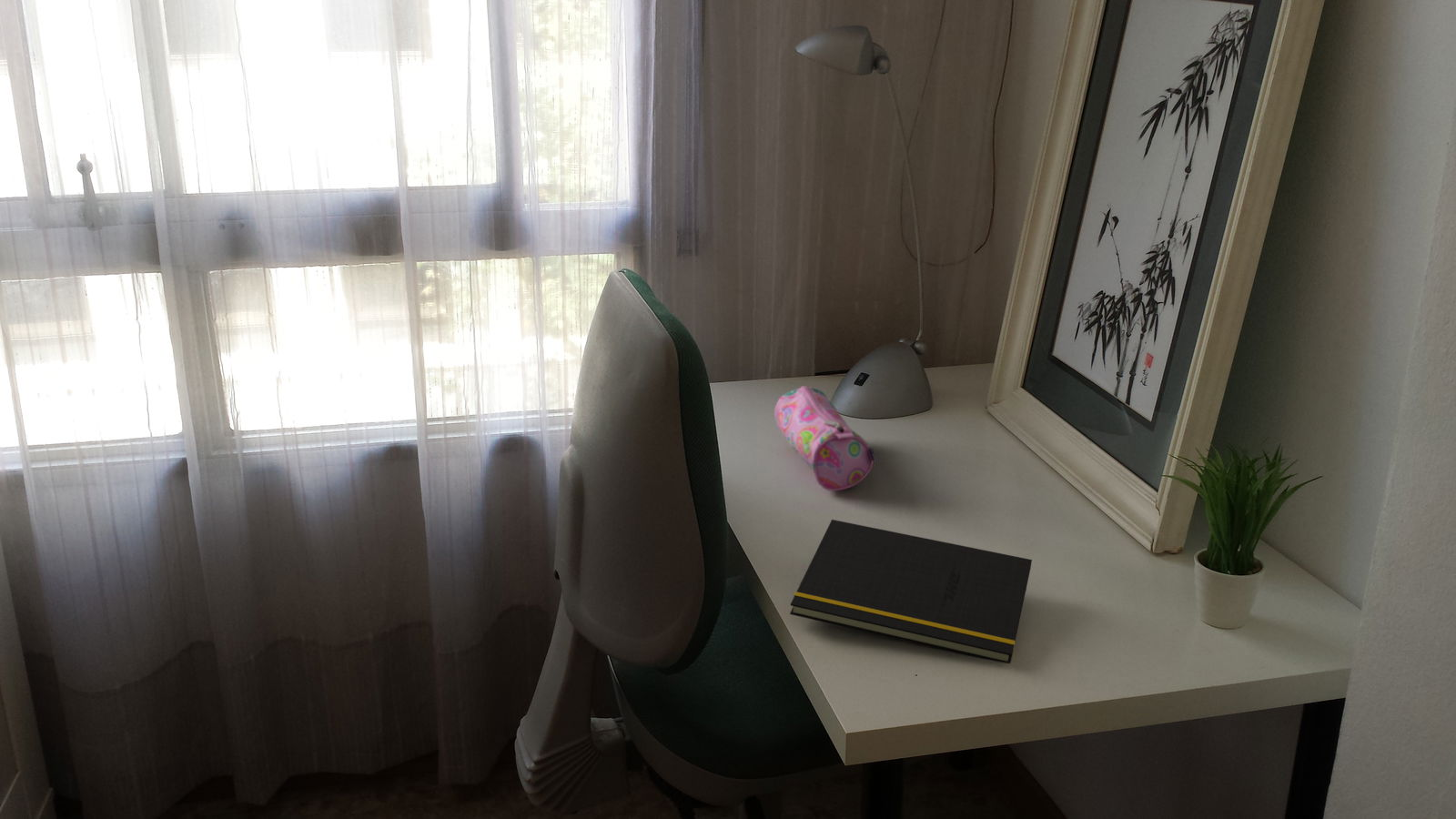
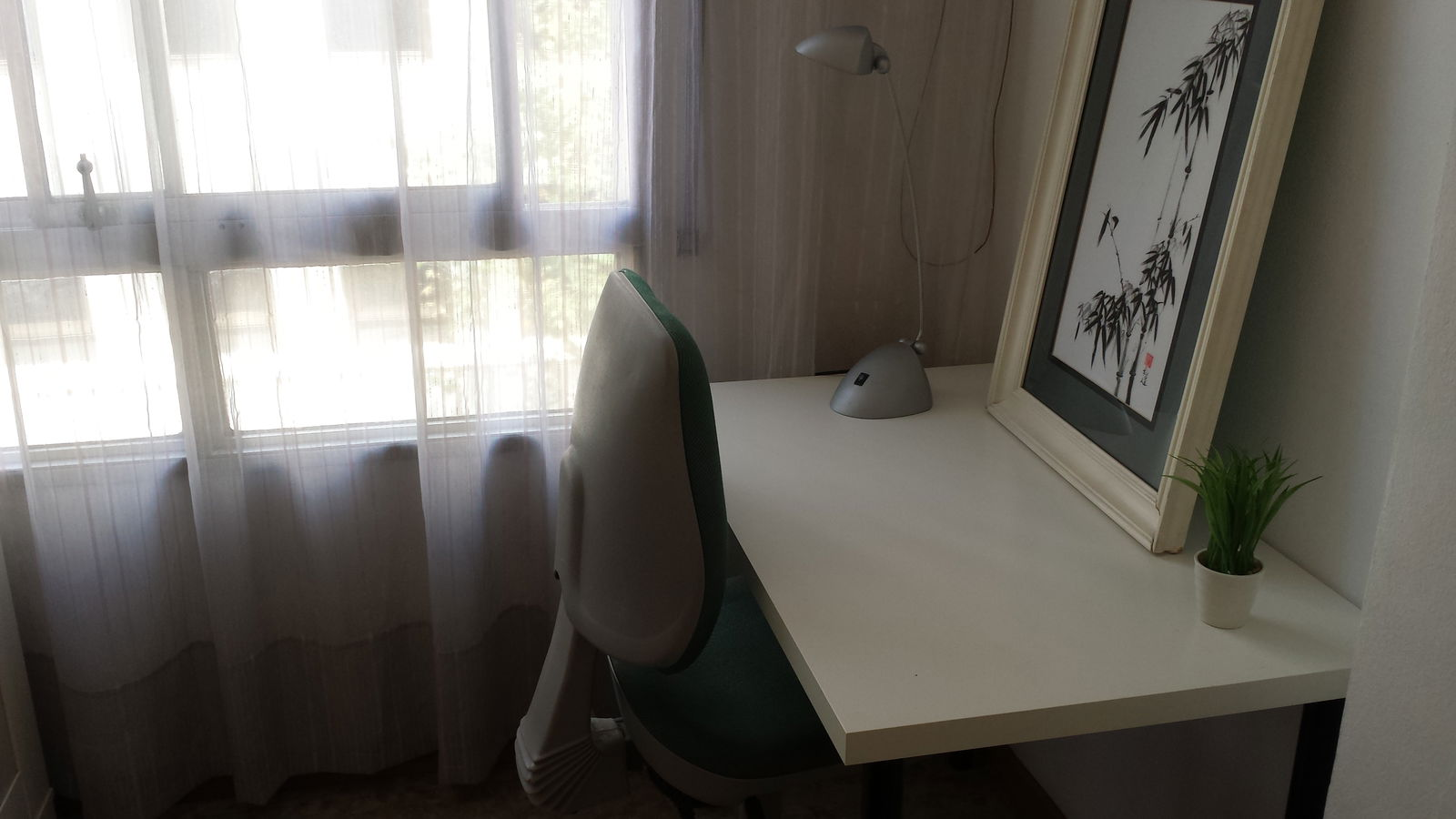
- notepad [790,519,1033,664]
- pencil case [773,385,877,492]
